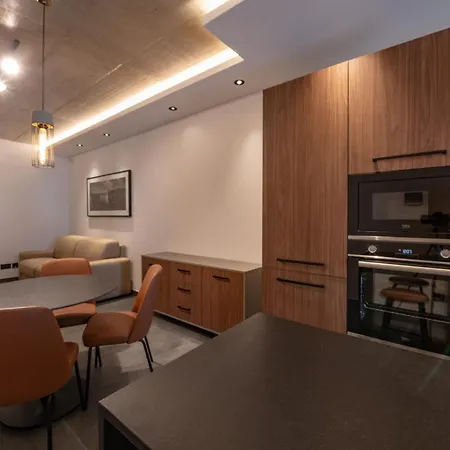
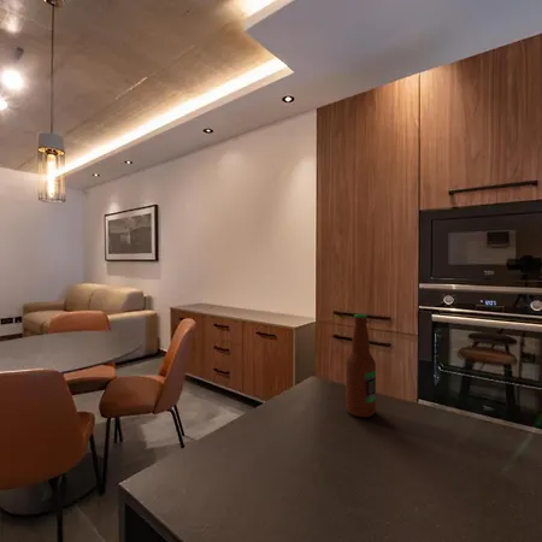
+ bottle [344,313,377,418]
